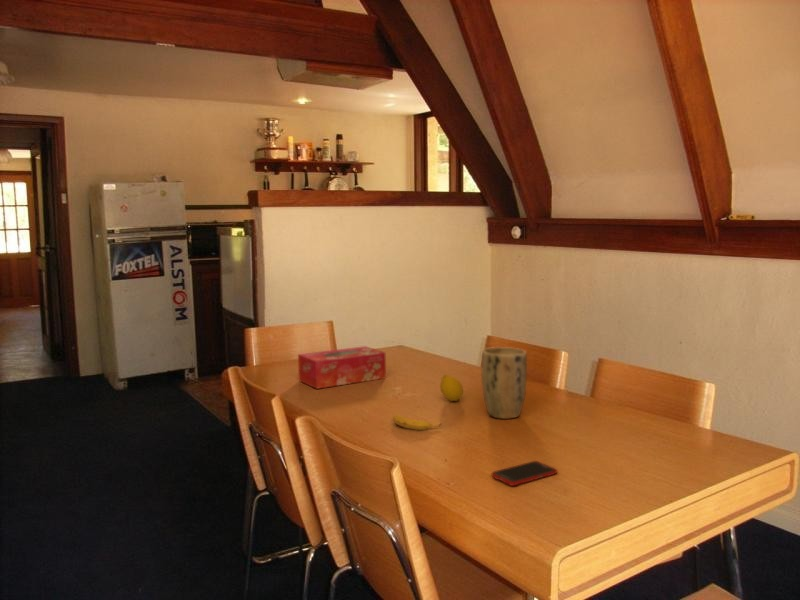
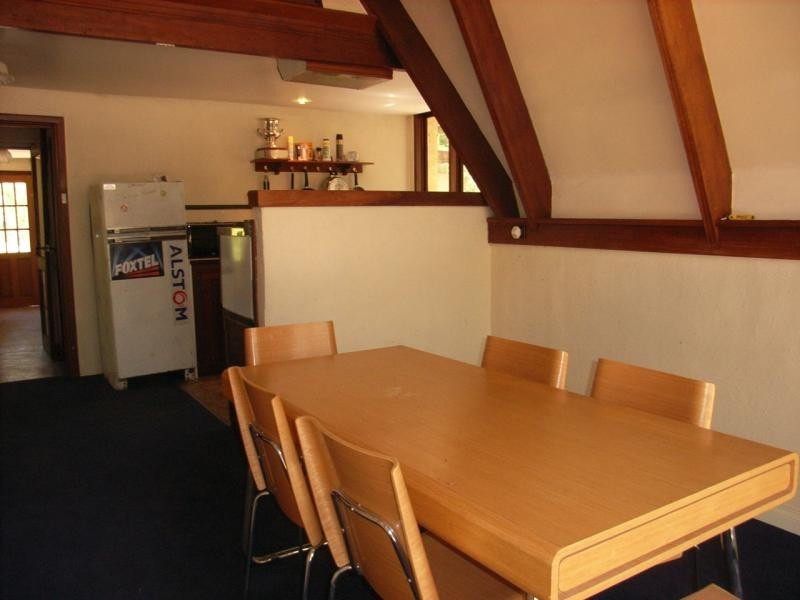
- plant pot [481,346,528,420]
- fruit [439,374,464,402]
- banana [392,413,444,431]
- cell phone [491,460,558,487]
- tissue box [297,345,387,390]
